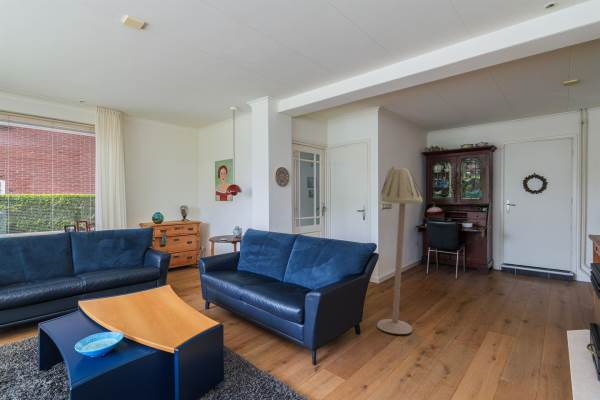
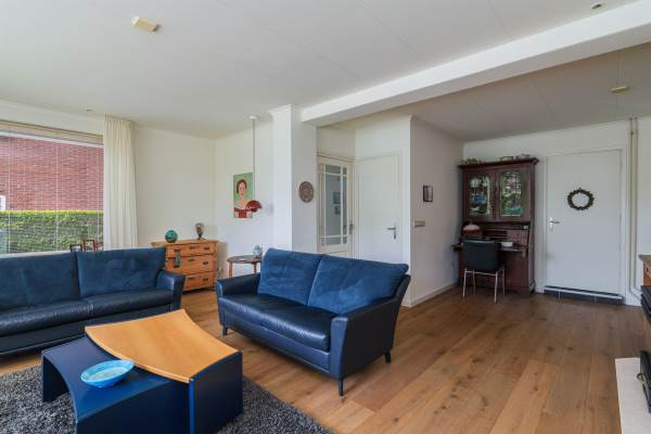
- floor lamp [376,165,424,335]
